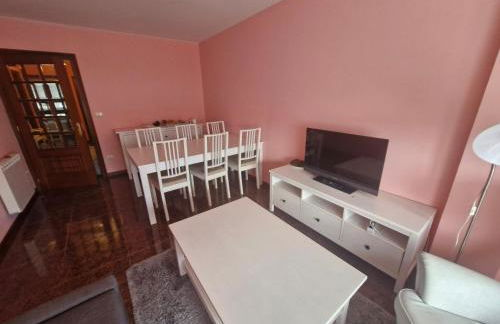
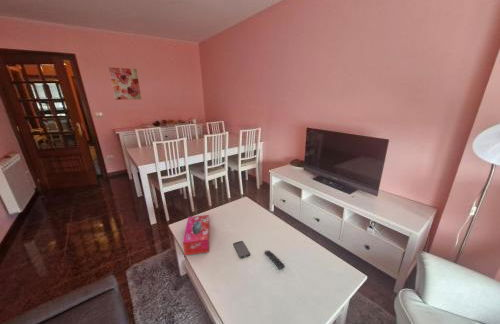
+ tissue box [182,214,211,256]
+ smartphone [232,240,251,259]
+ remote control [264,249,286,271]
+ wall art [108,66,142,101]
